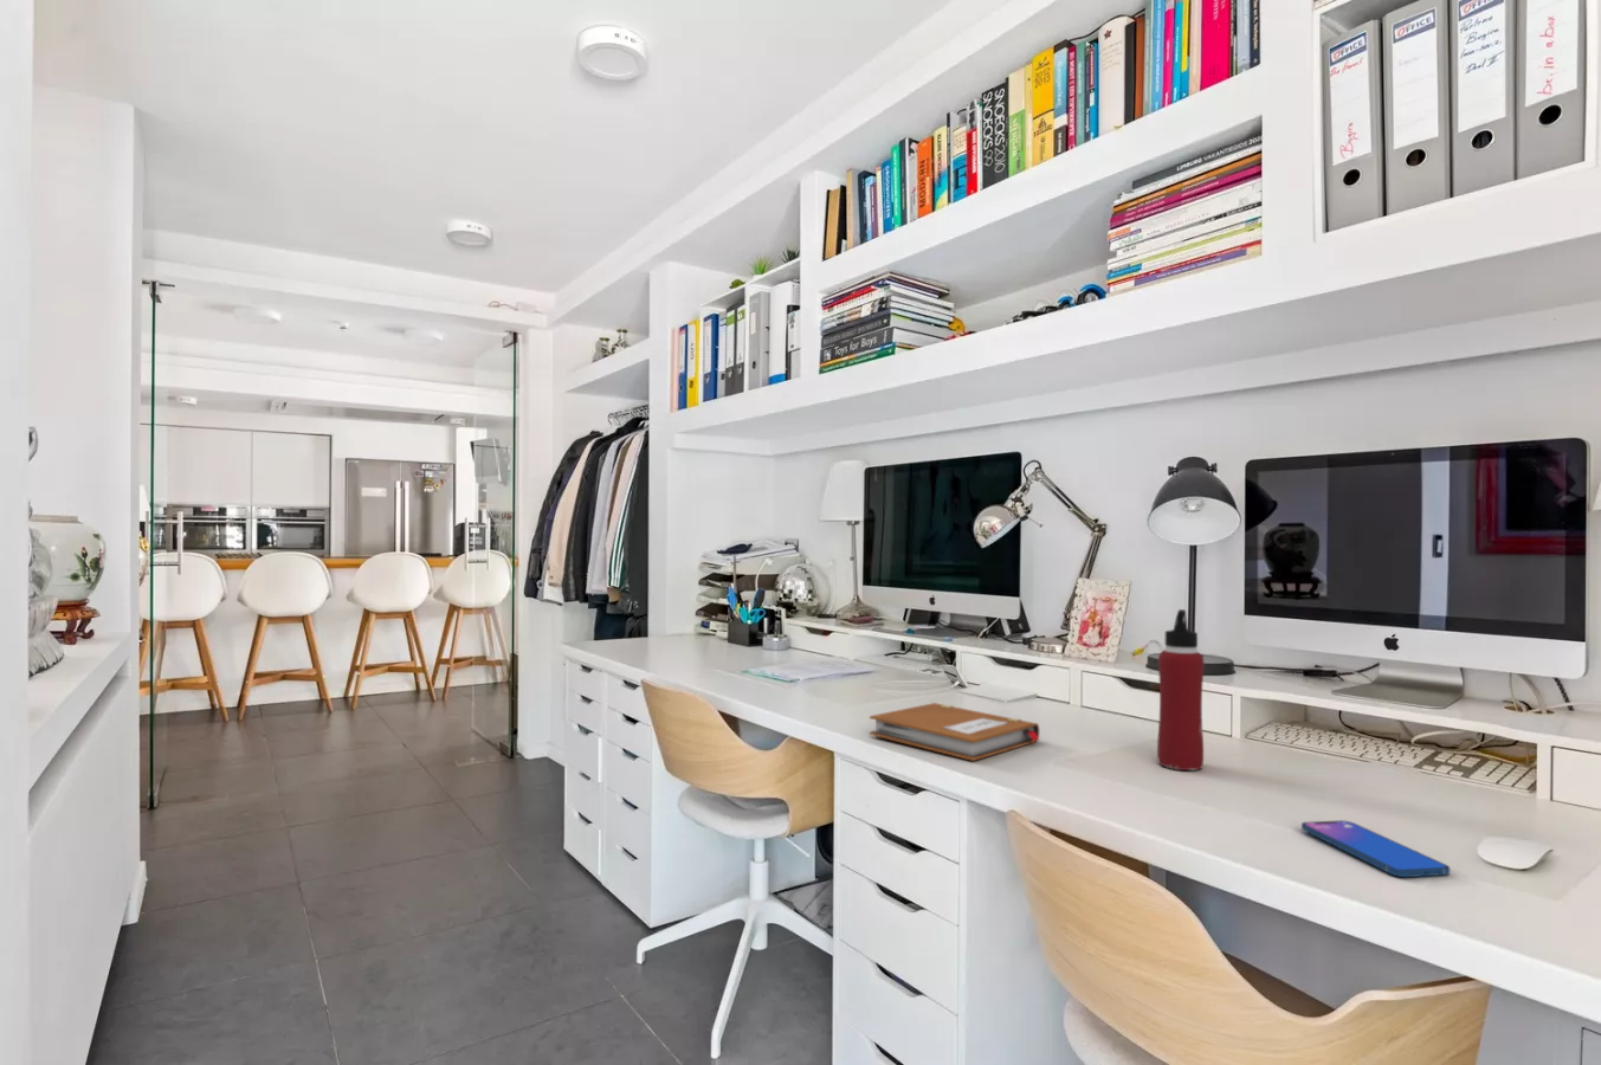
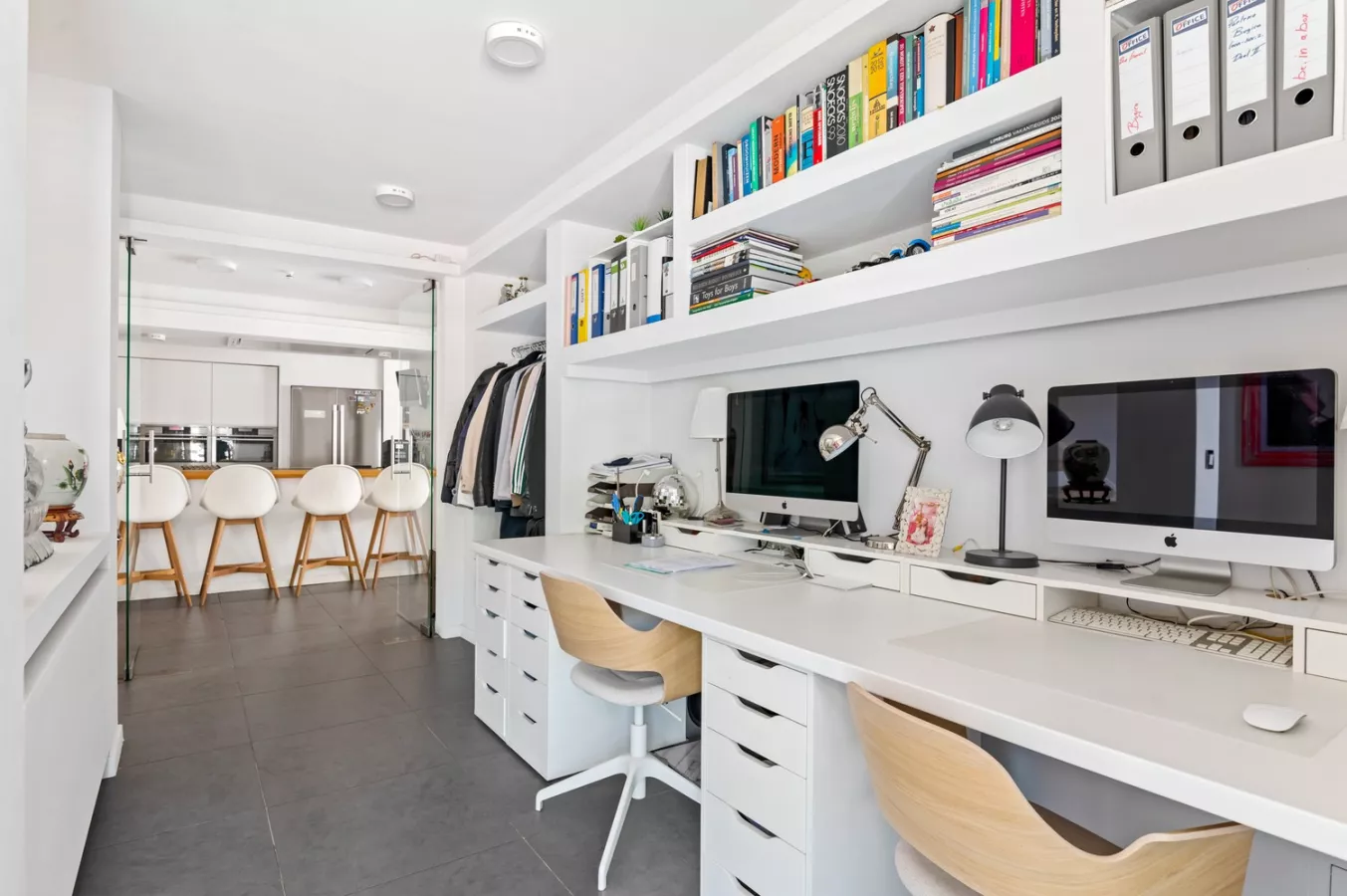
- notebook [869,701,1040,762]
- water bottle [1156,609,1204,771]
- smartphone [1300,819,1451,878]
